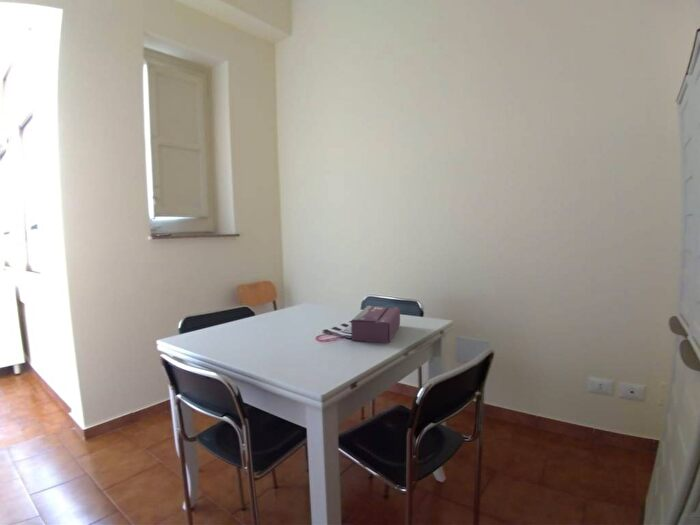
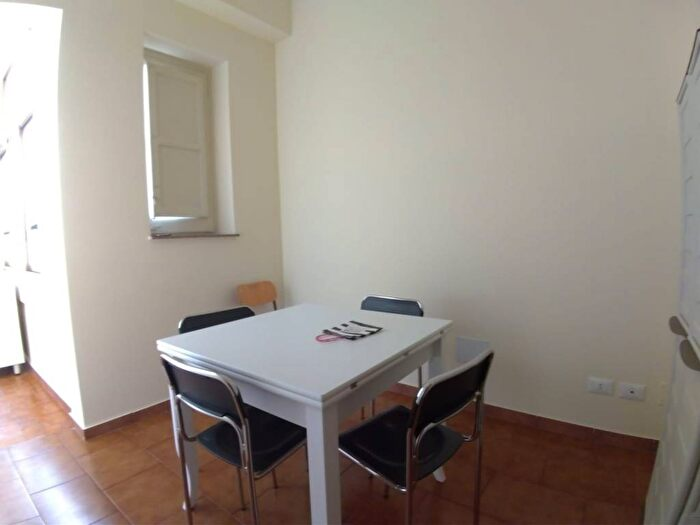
- tissue box [350,305,401,344]
